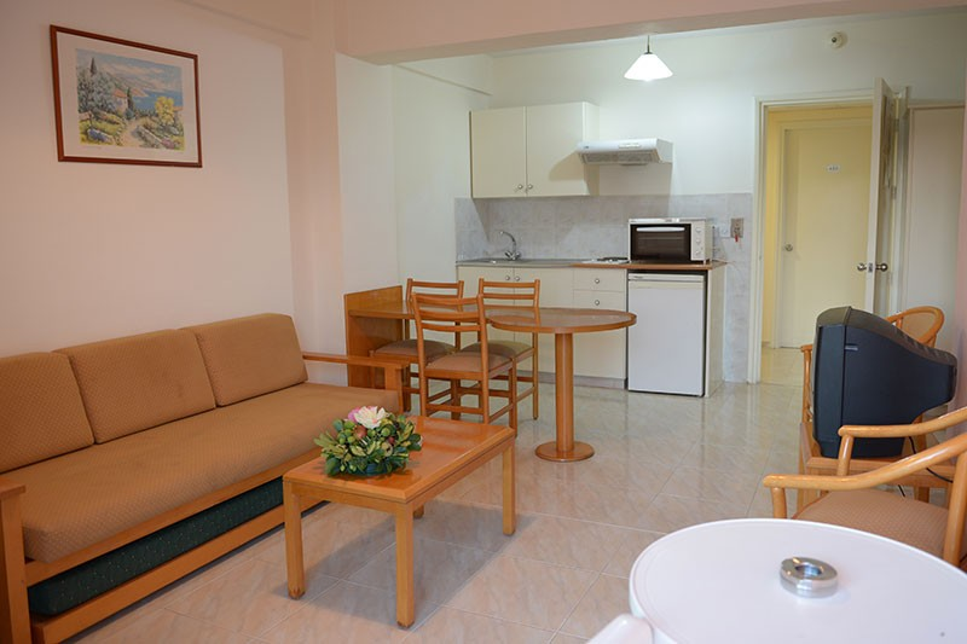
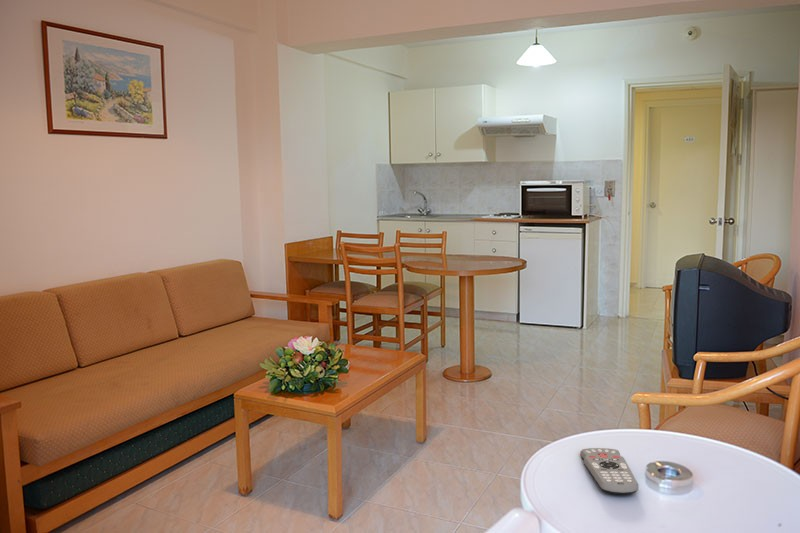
+ remote control [579,447,639,496]
